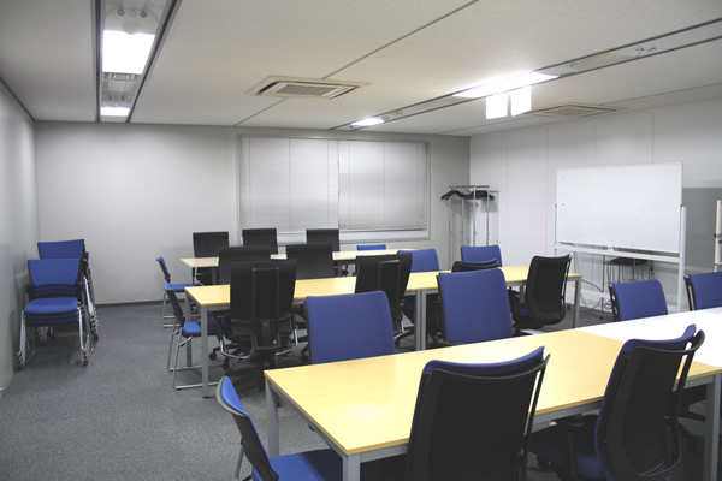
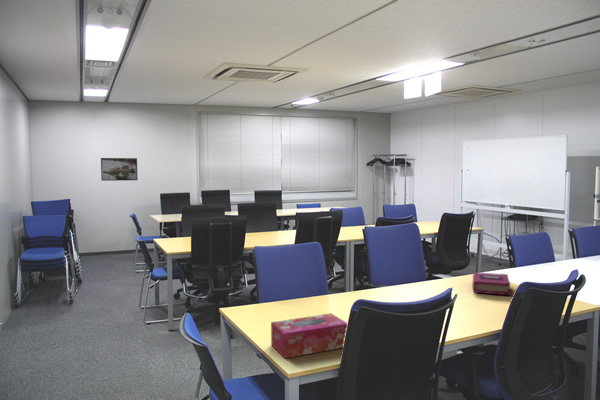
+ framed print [100,157,139,182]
+ tissue box [270,312,348,359]
+ book [471,271,511,297]
